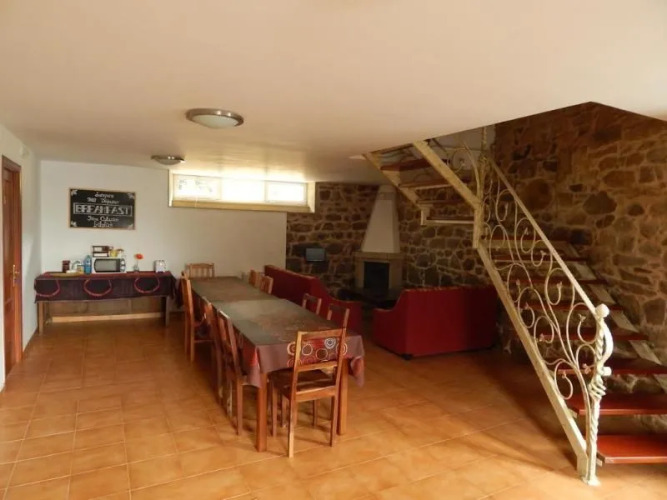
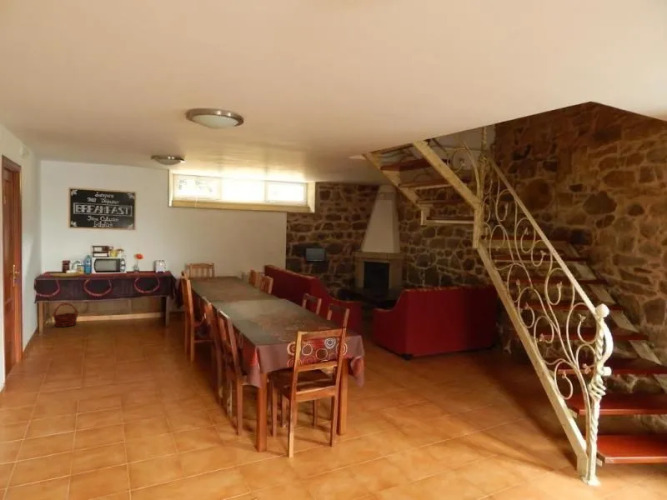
+ basket [52,302,79,328]
